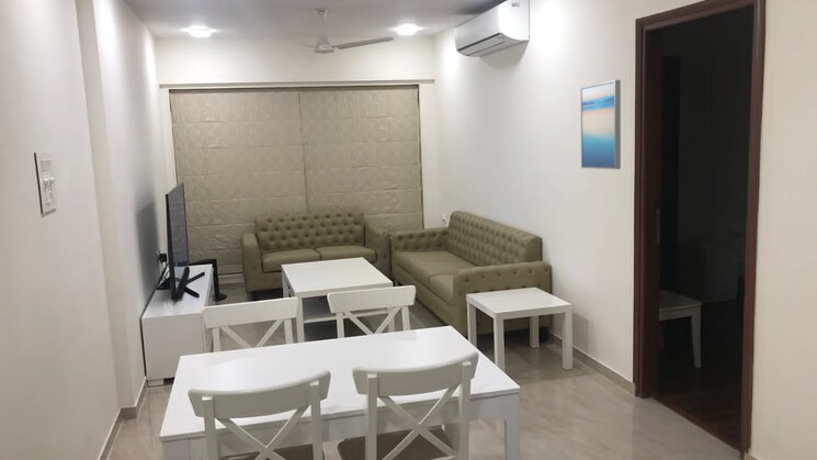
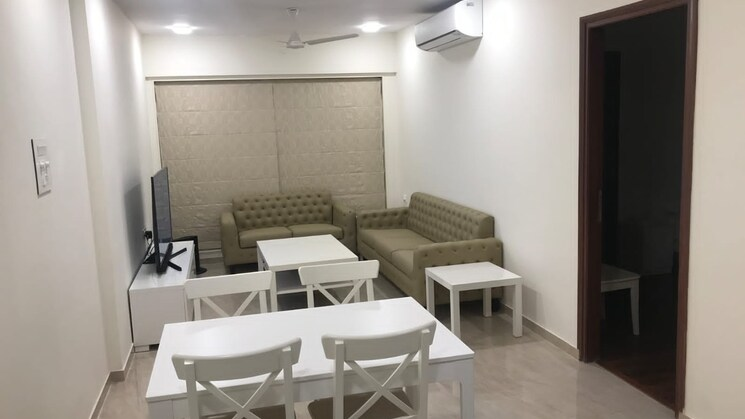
- wall art [580,79,622,170]
